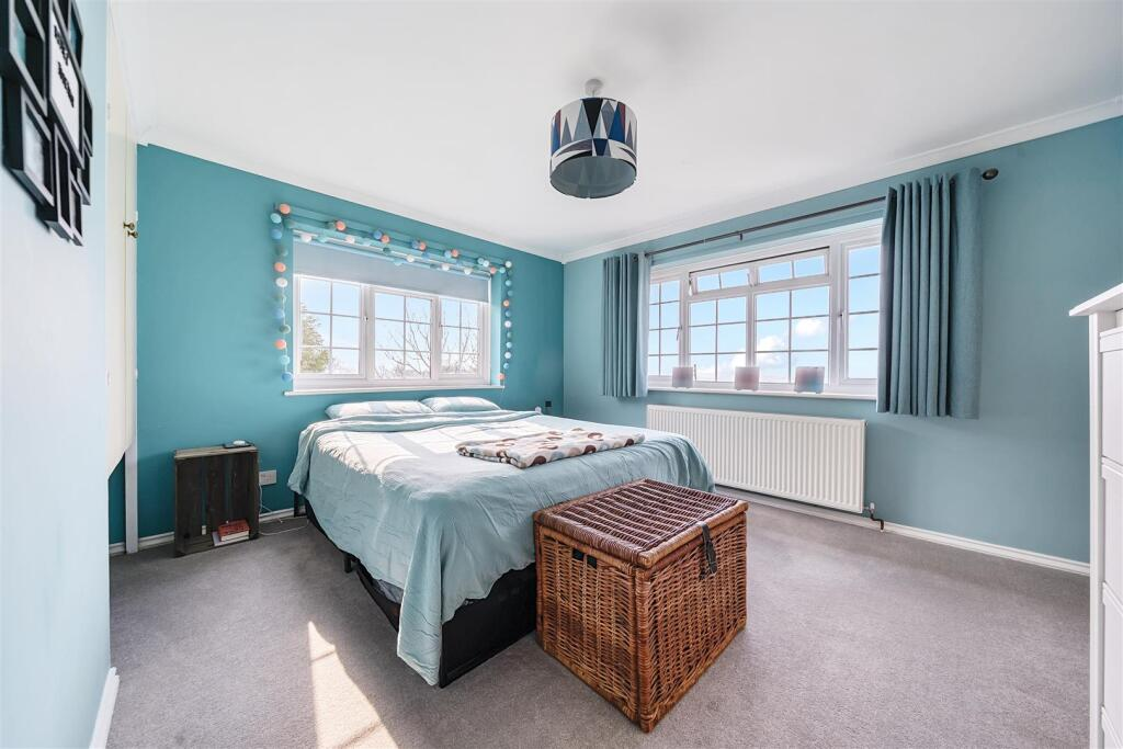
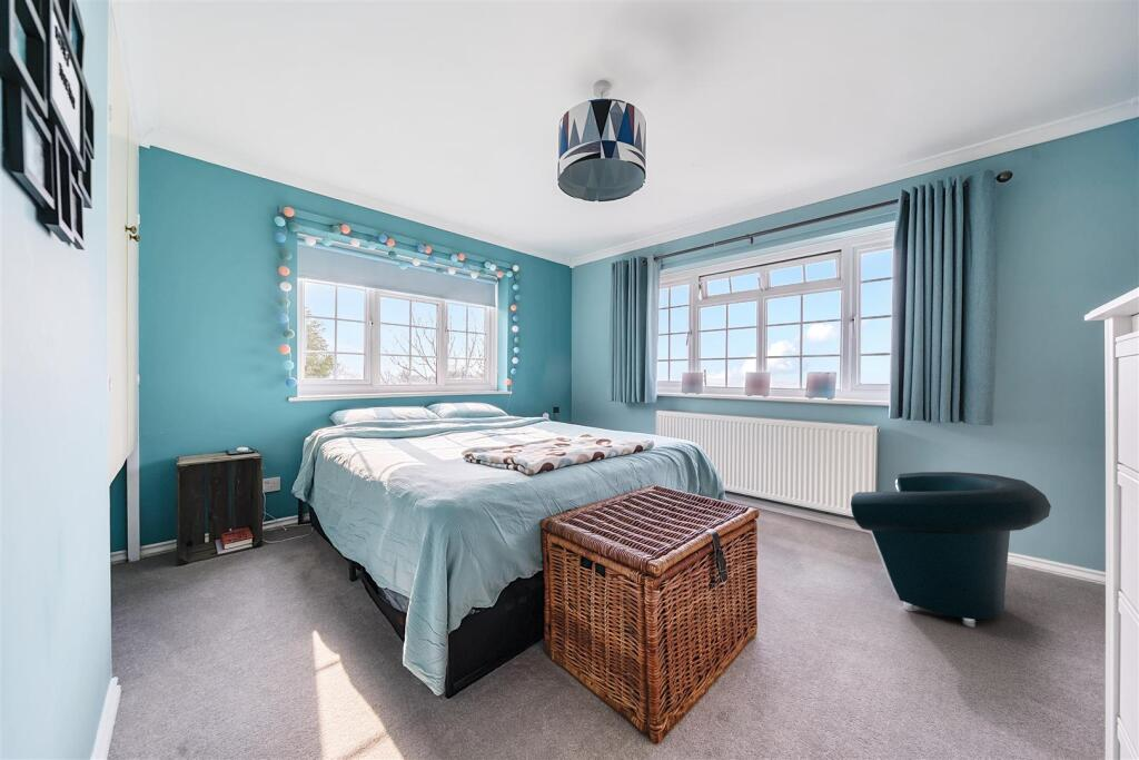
+ armchair [850,471,1052,629]
